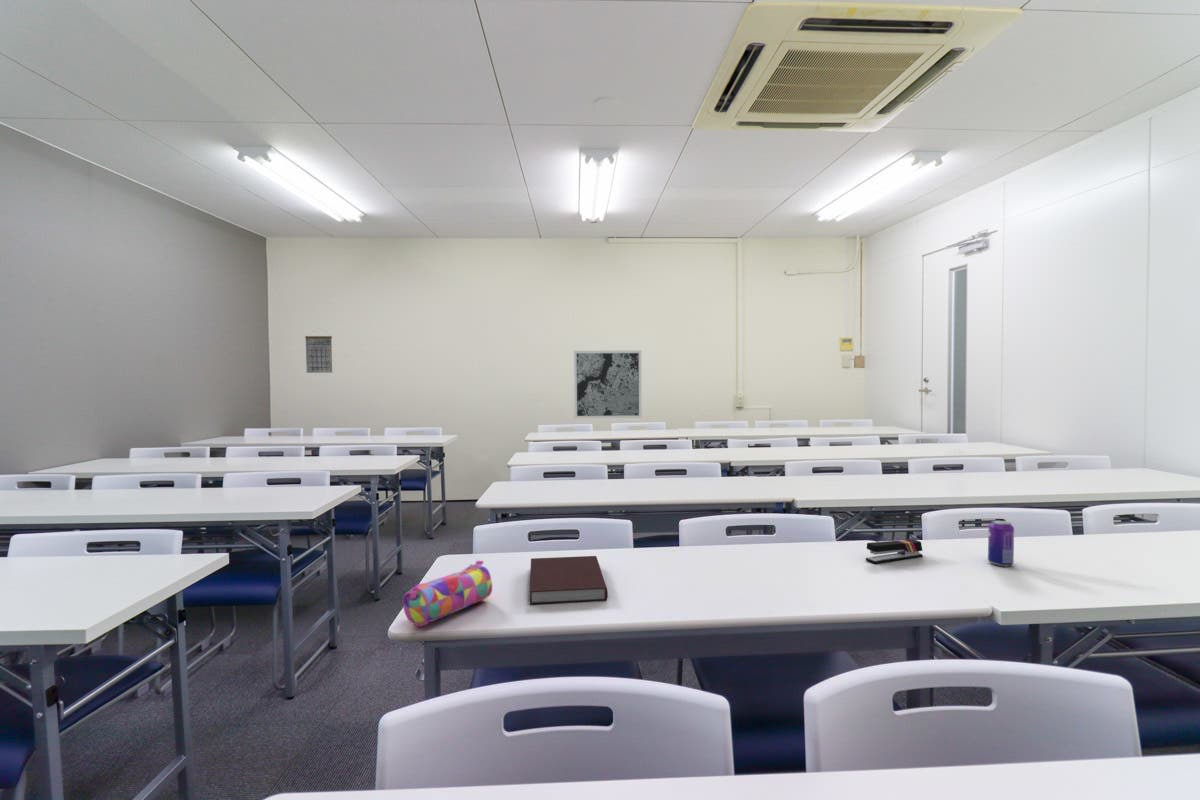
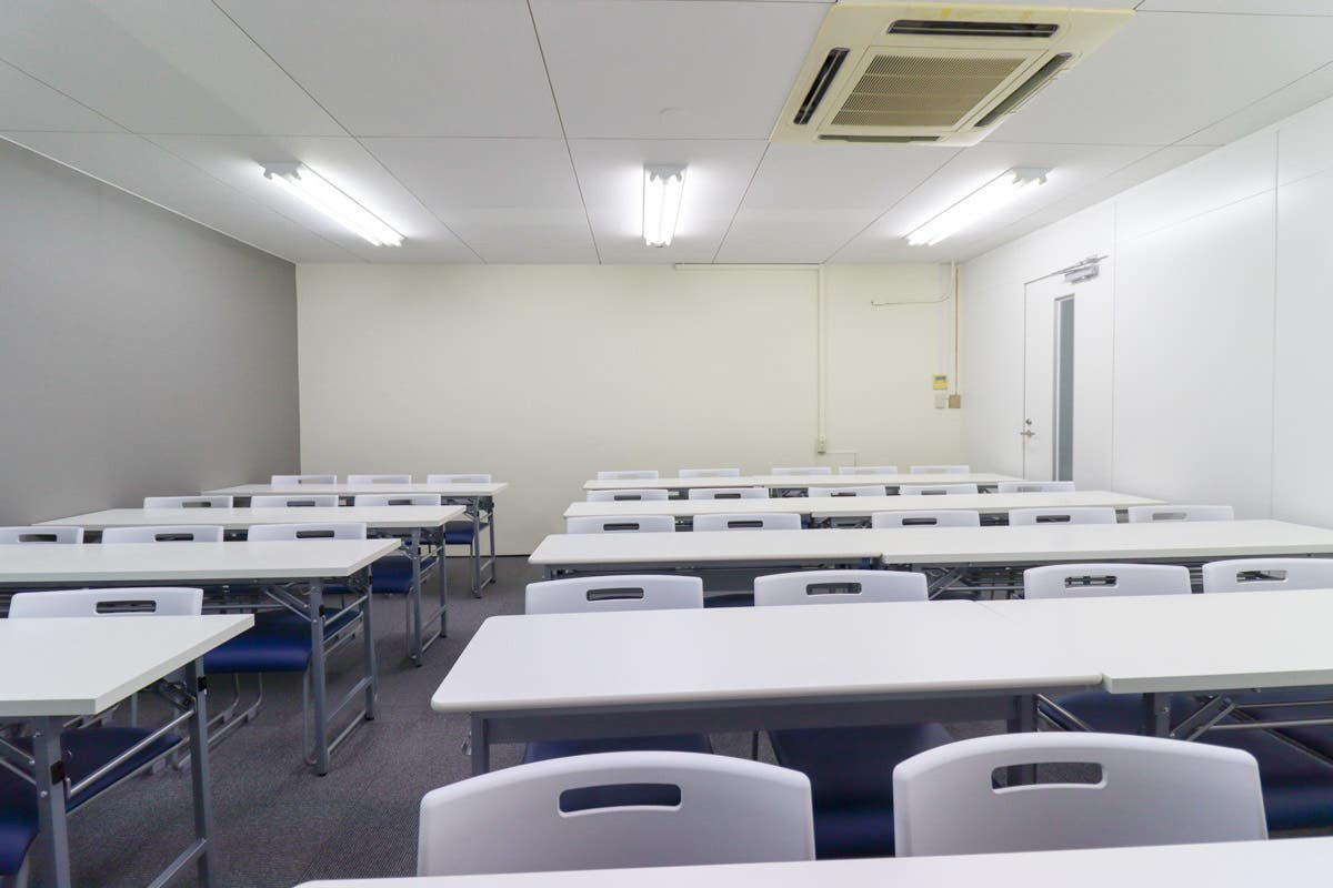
- wall art [573,350,642,419]
- pencil case [402,560,493,628]
- notebook [529,555,609,605]
- calendar [304,327,333,374]
- beverage can [987,519,1015,567]
- stapler [865,538,924,564]
